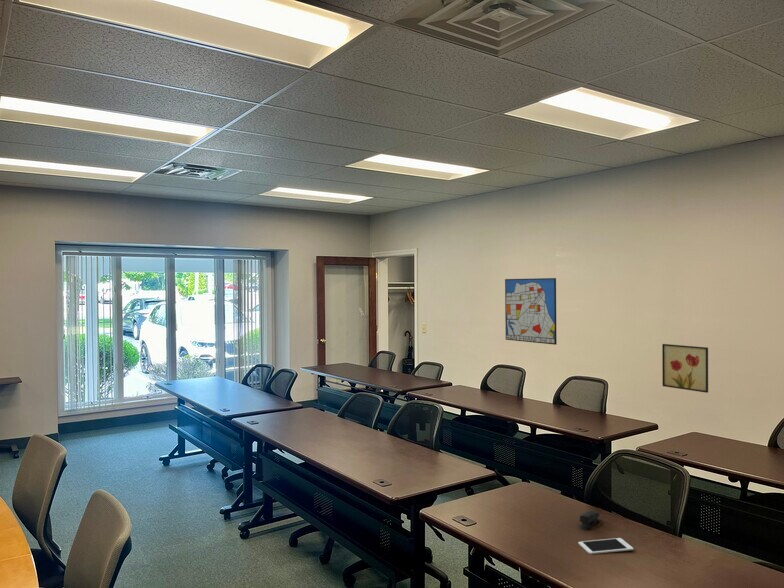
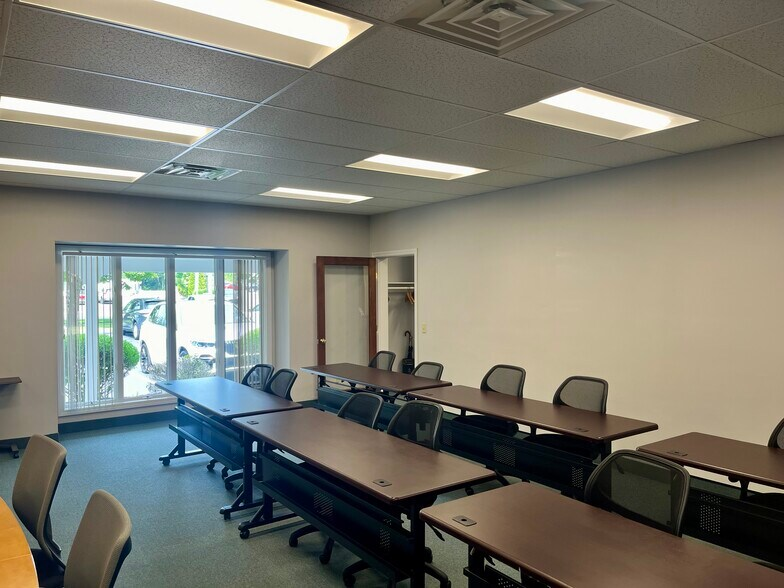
- wall art [504,277,558,346]
- stapler [578,509,601,531]
- wall art [661,343,709,394]
- cell phone [577,537,634,555]
